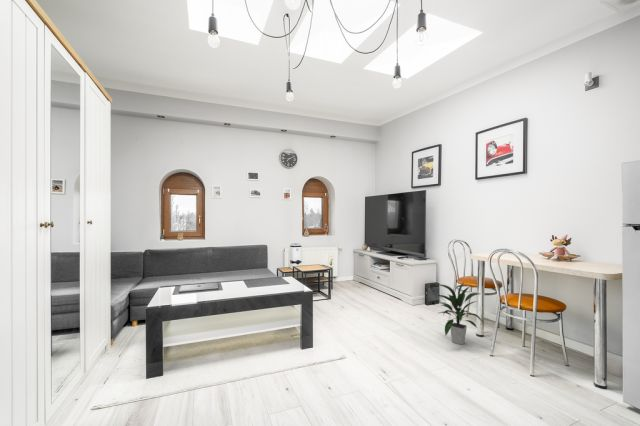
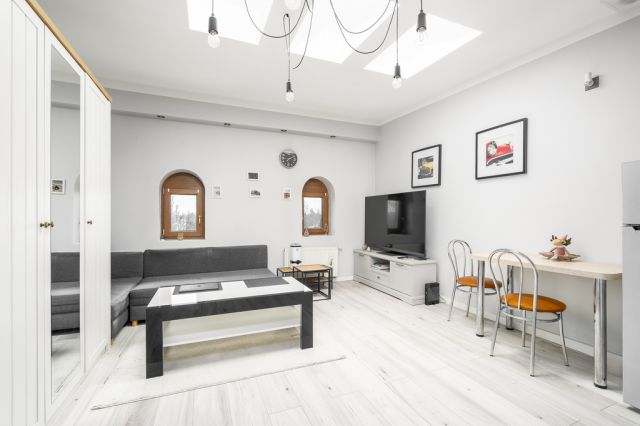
- indoor plant [435,281,484,346]
